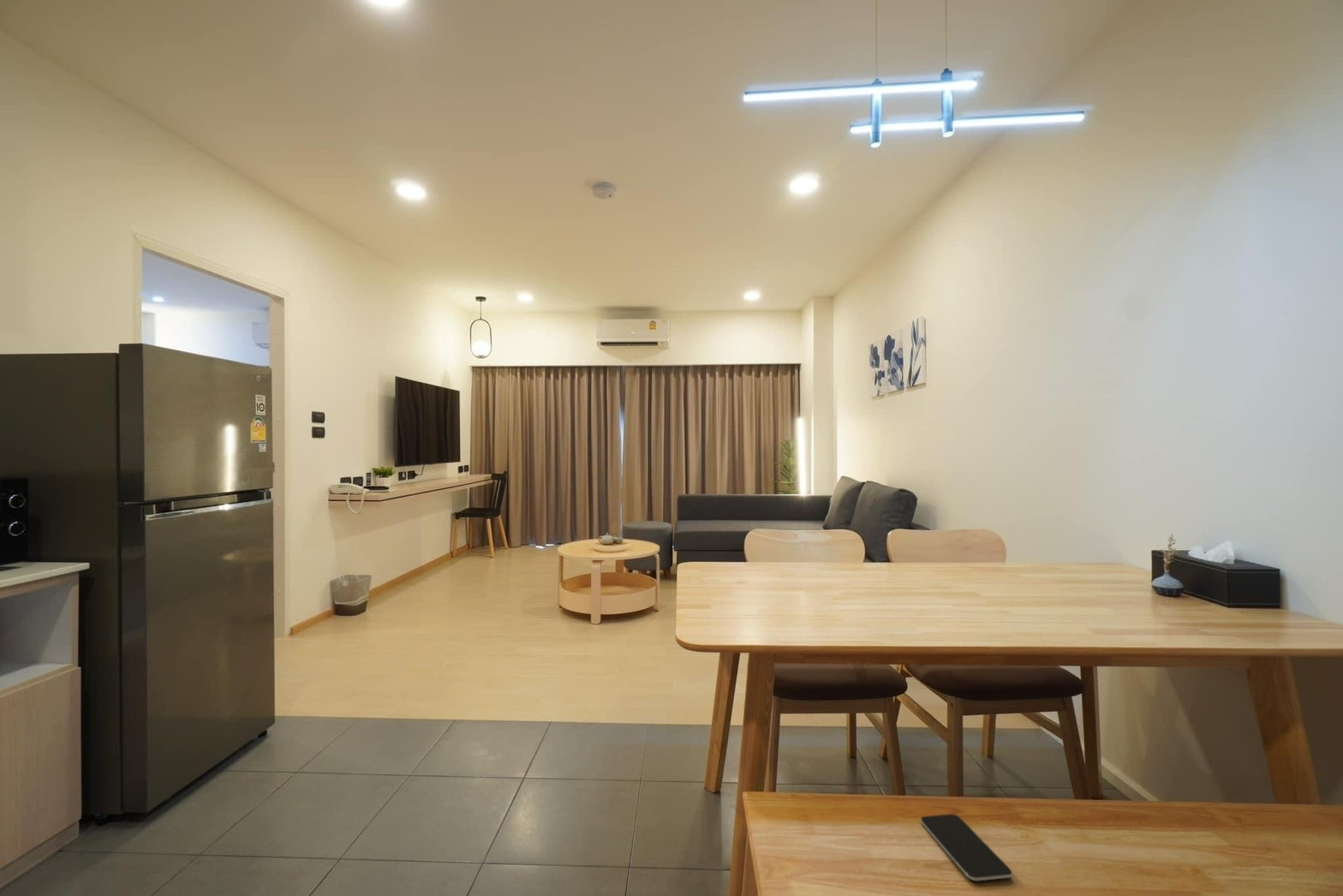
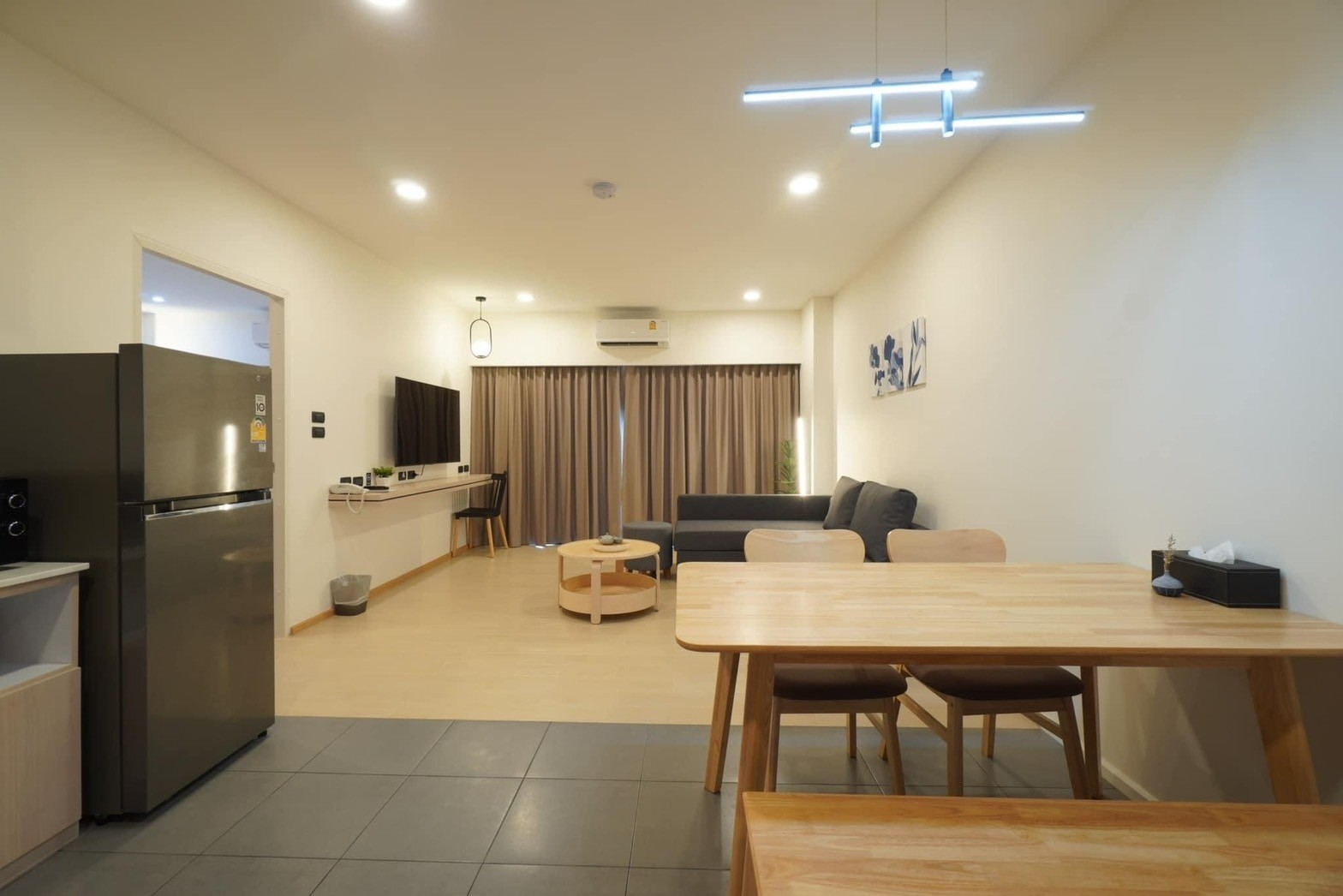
- smartphone [920,813,1012,881]
